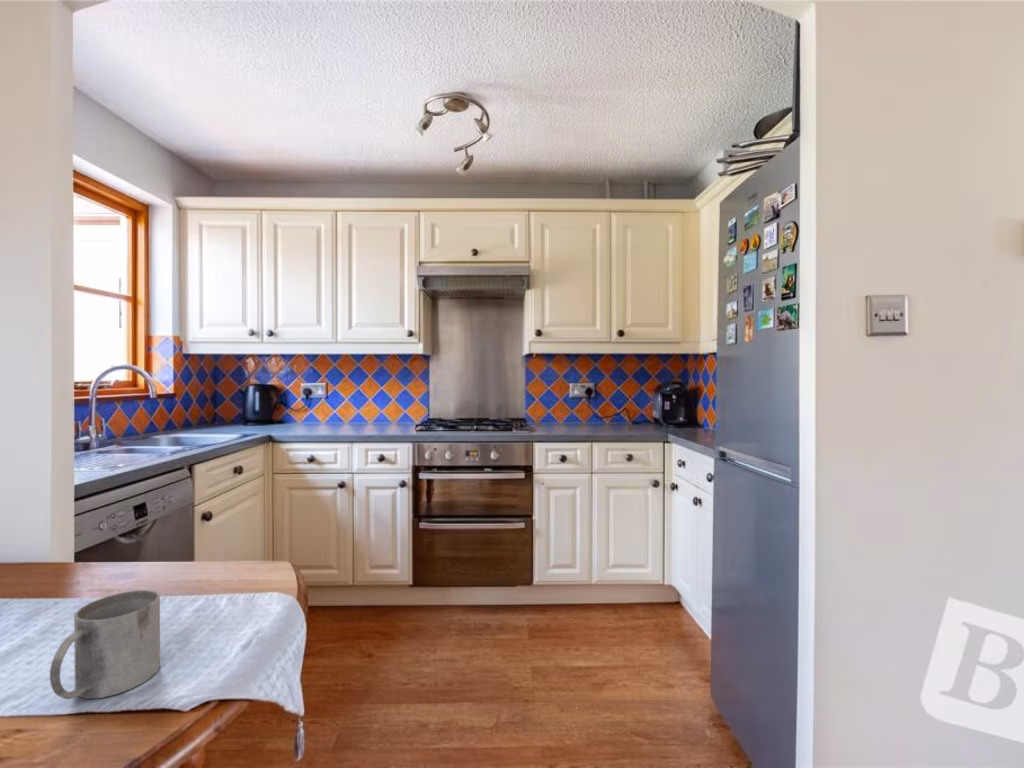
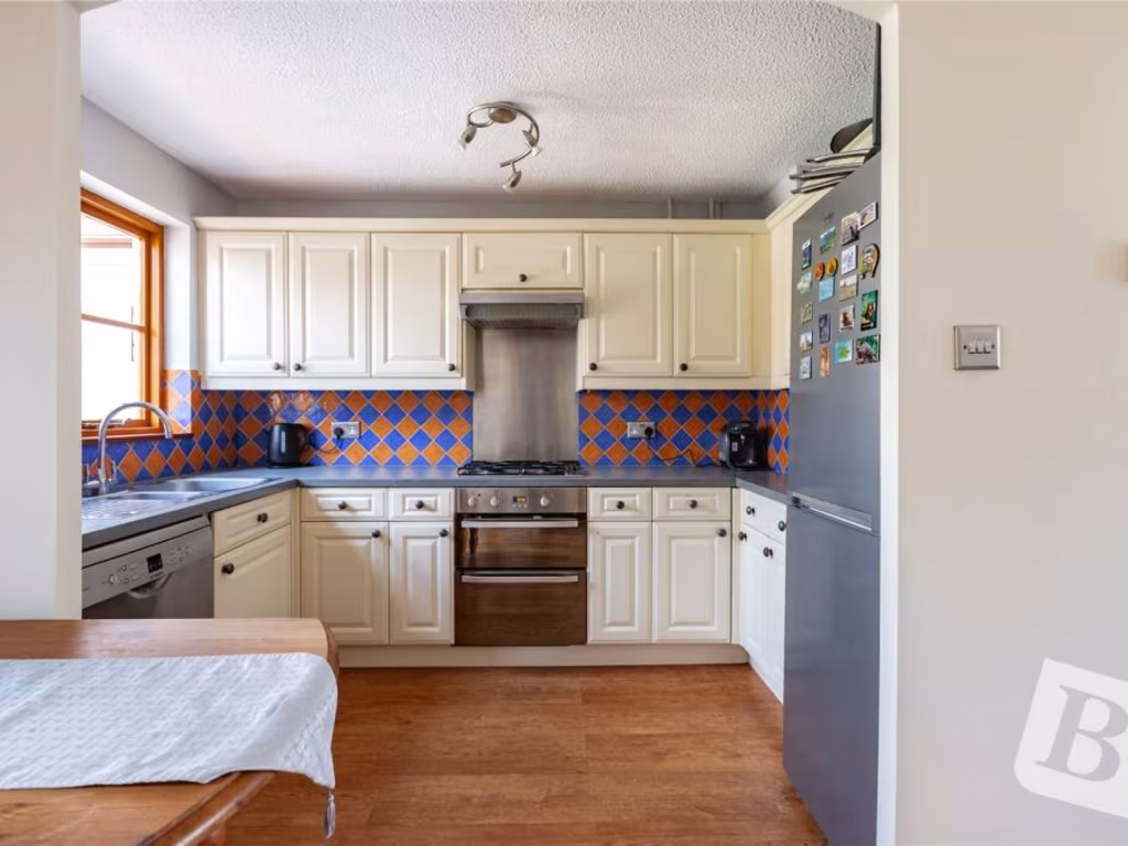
- mug [49,589,161,700]
